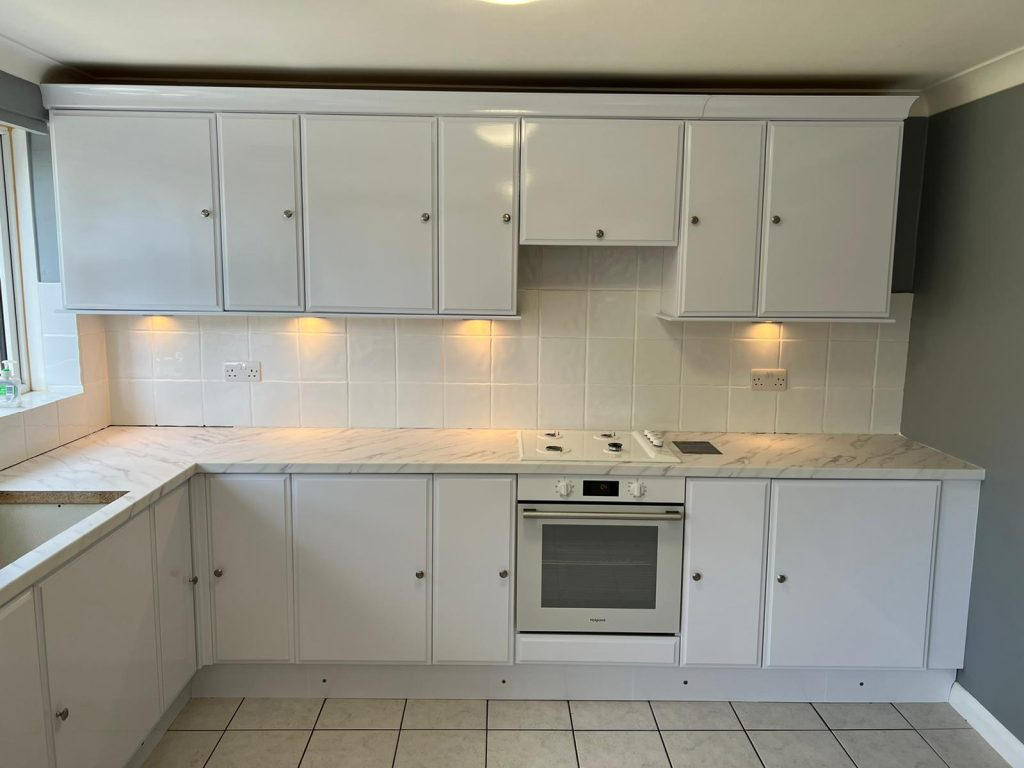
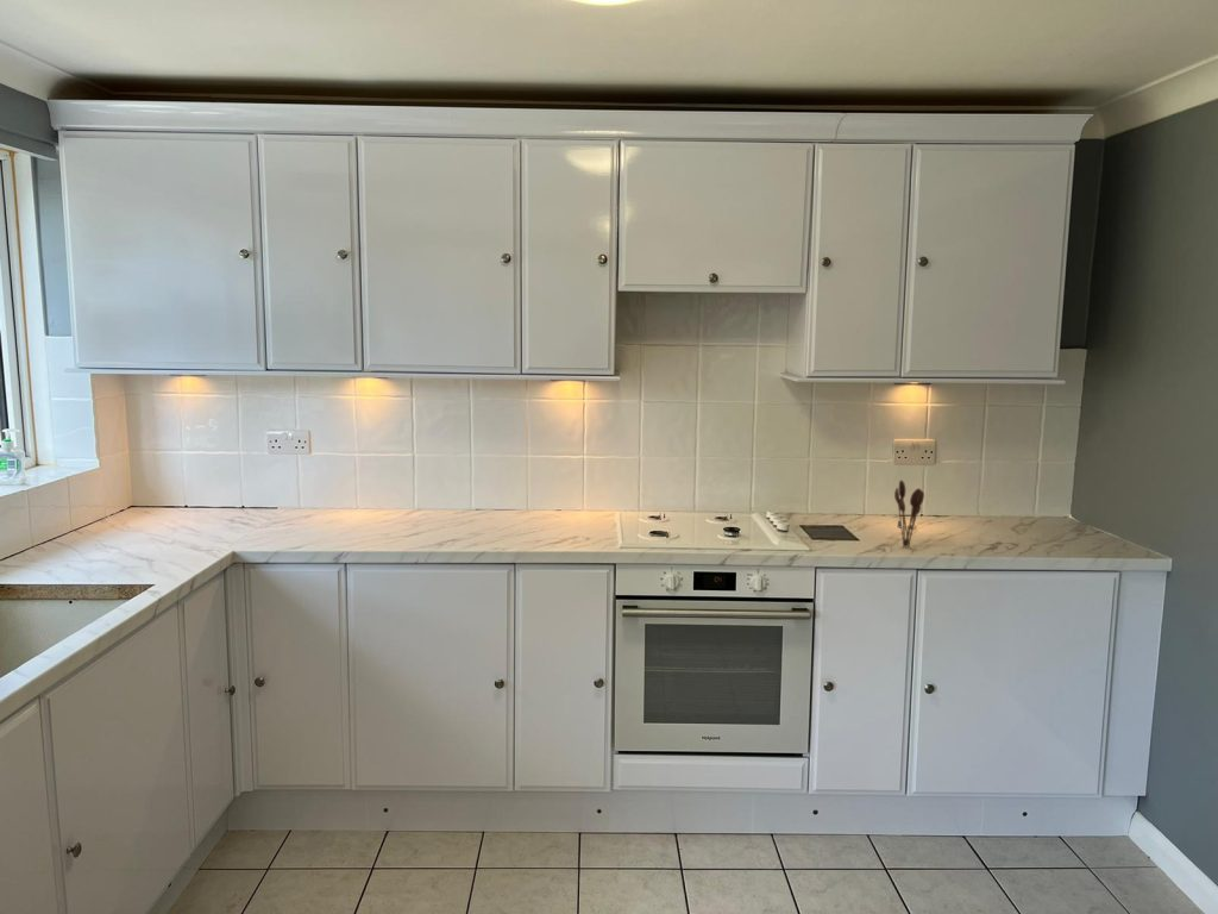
+ utensil holder [893,480,925,549]
